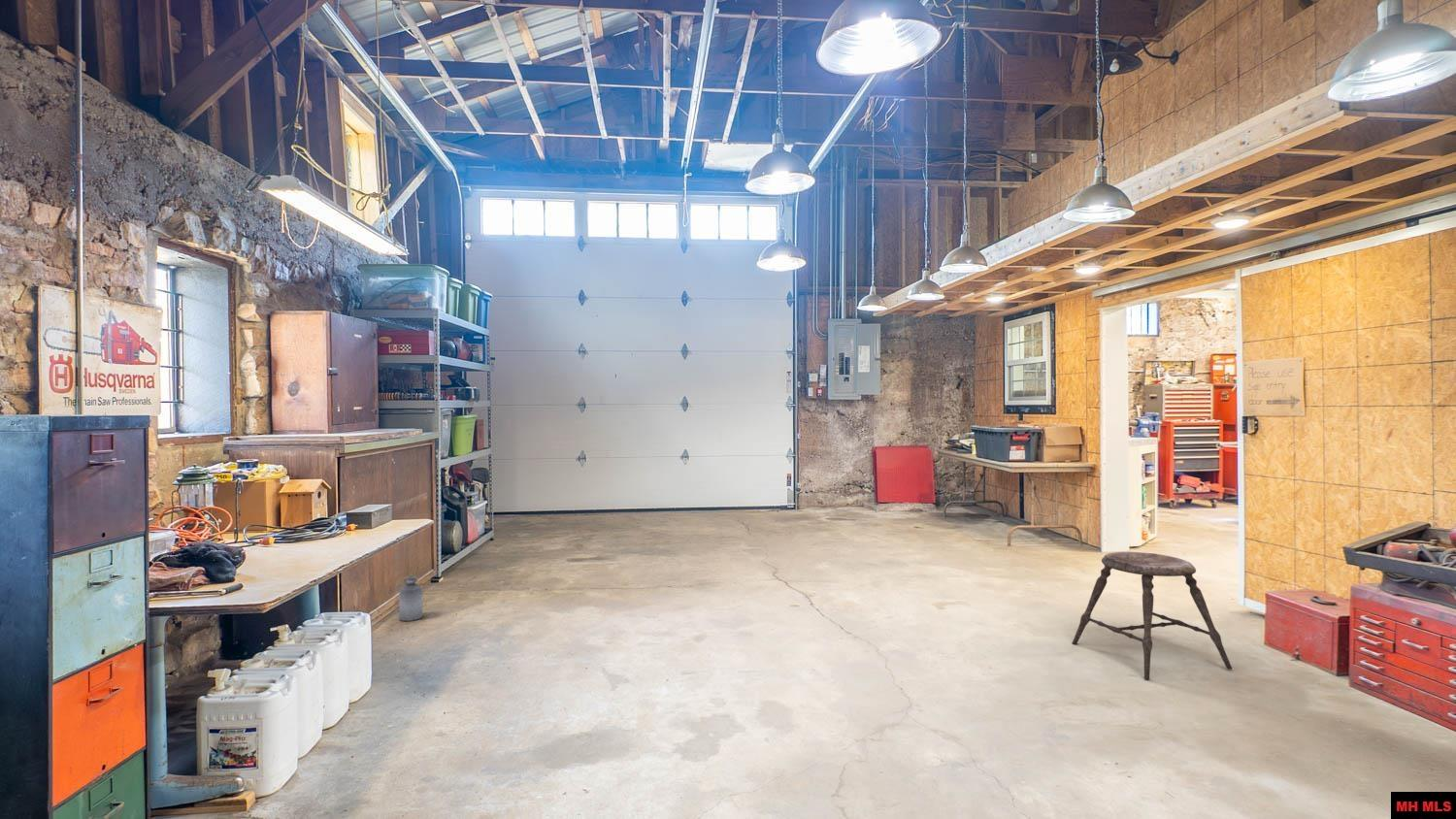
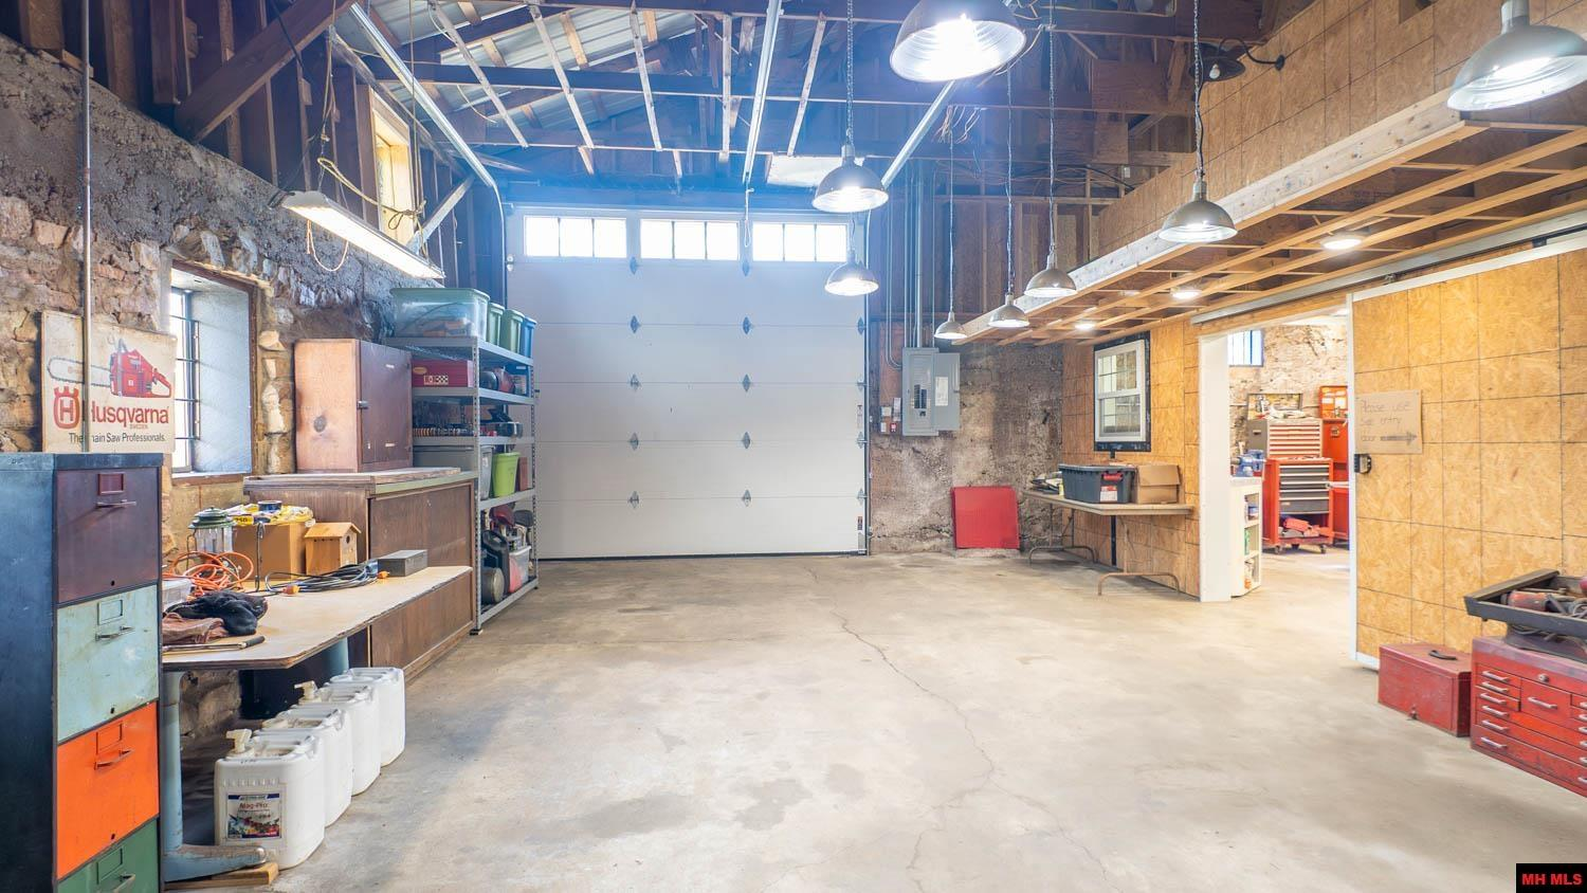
- bottle [398,574,424,622]
- stool [1071,551,1233,680]
